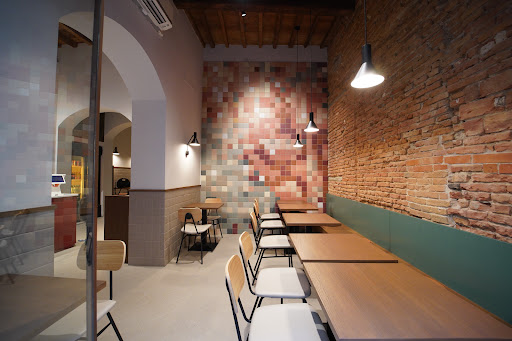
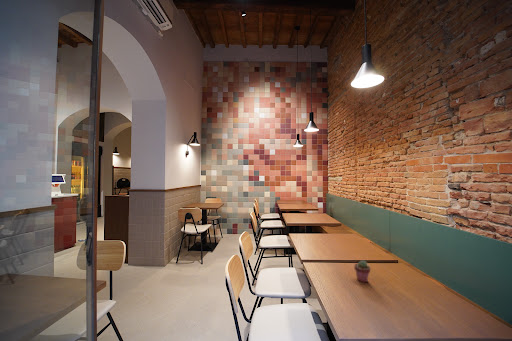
+ potted succulent [353,260,371,283]
